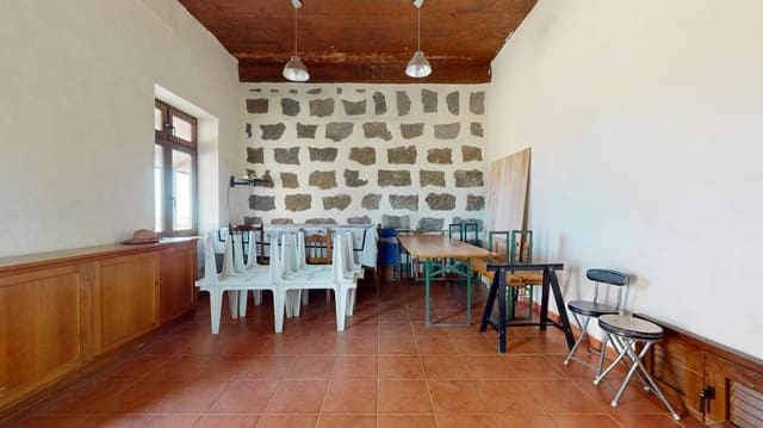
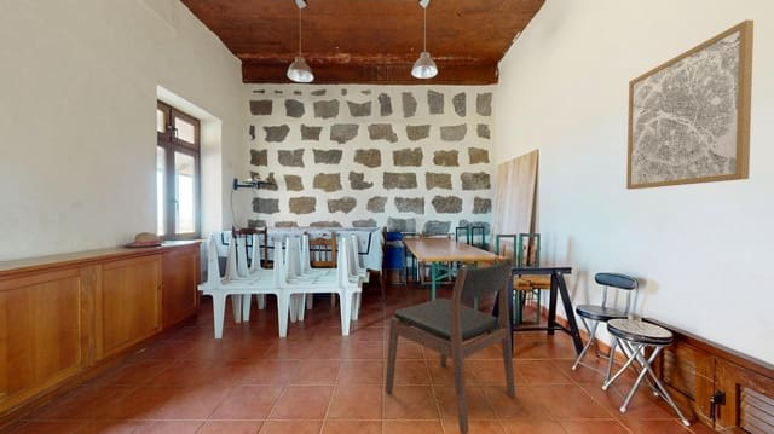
+ wall art [625,19,755,191]
+ dining chair [385,257,516,434]
